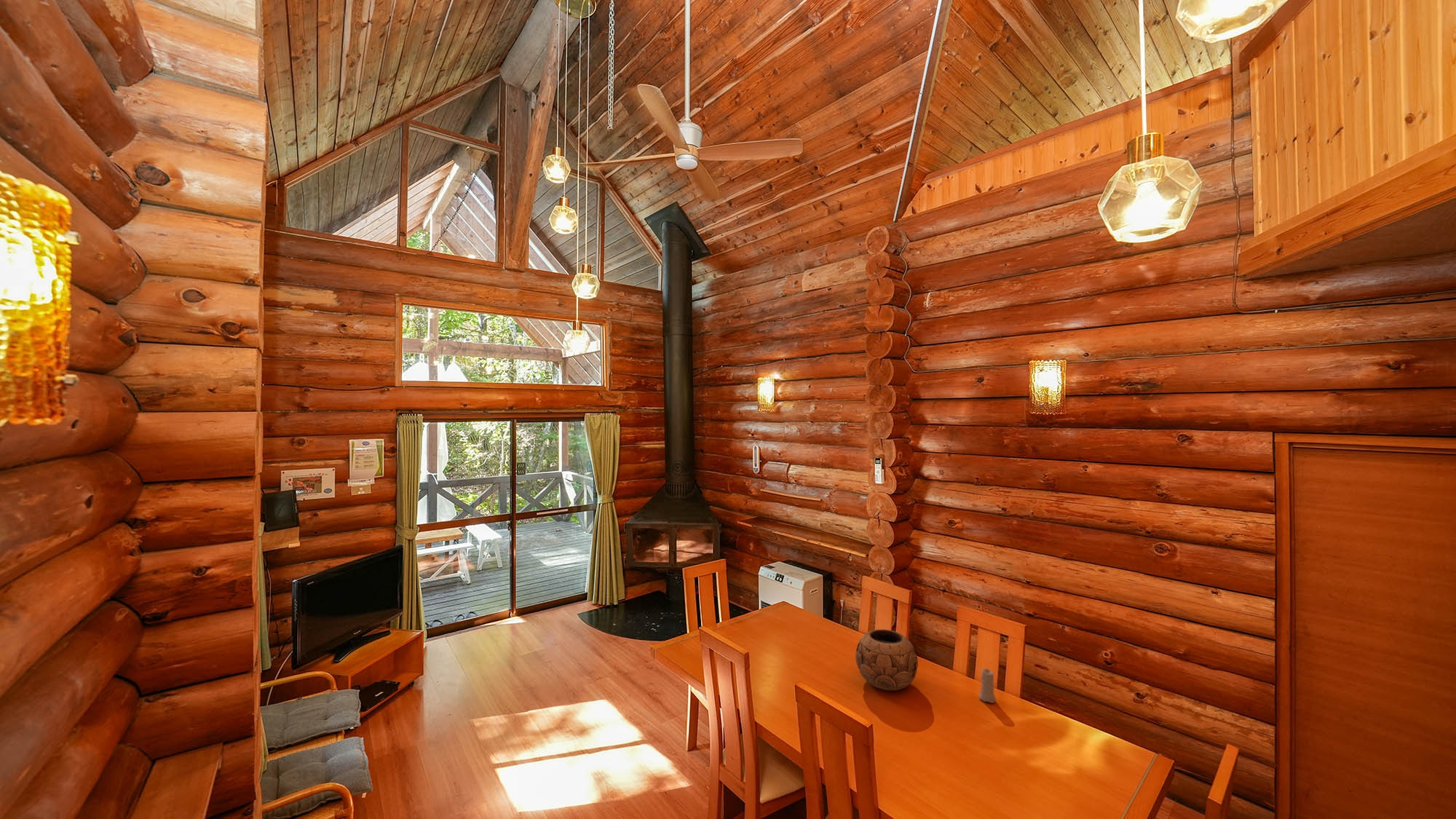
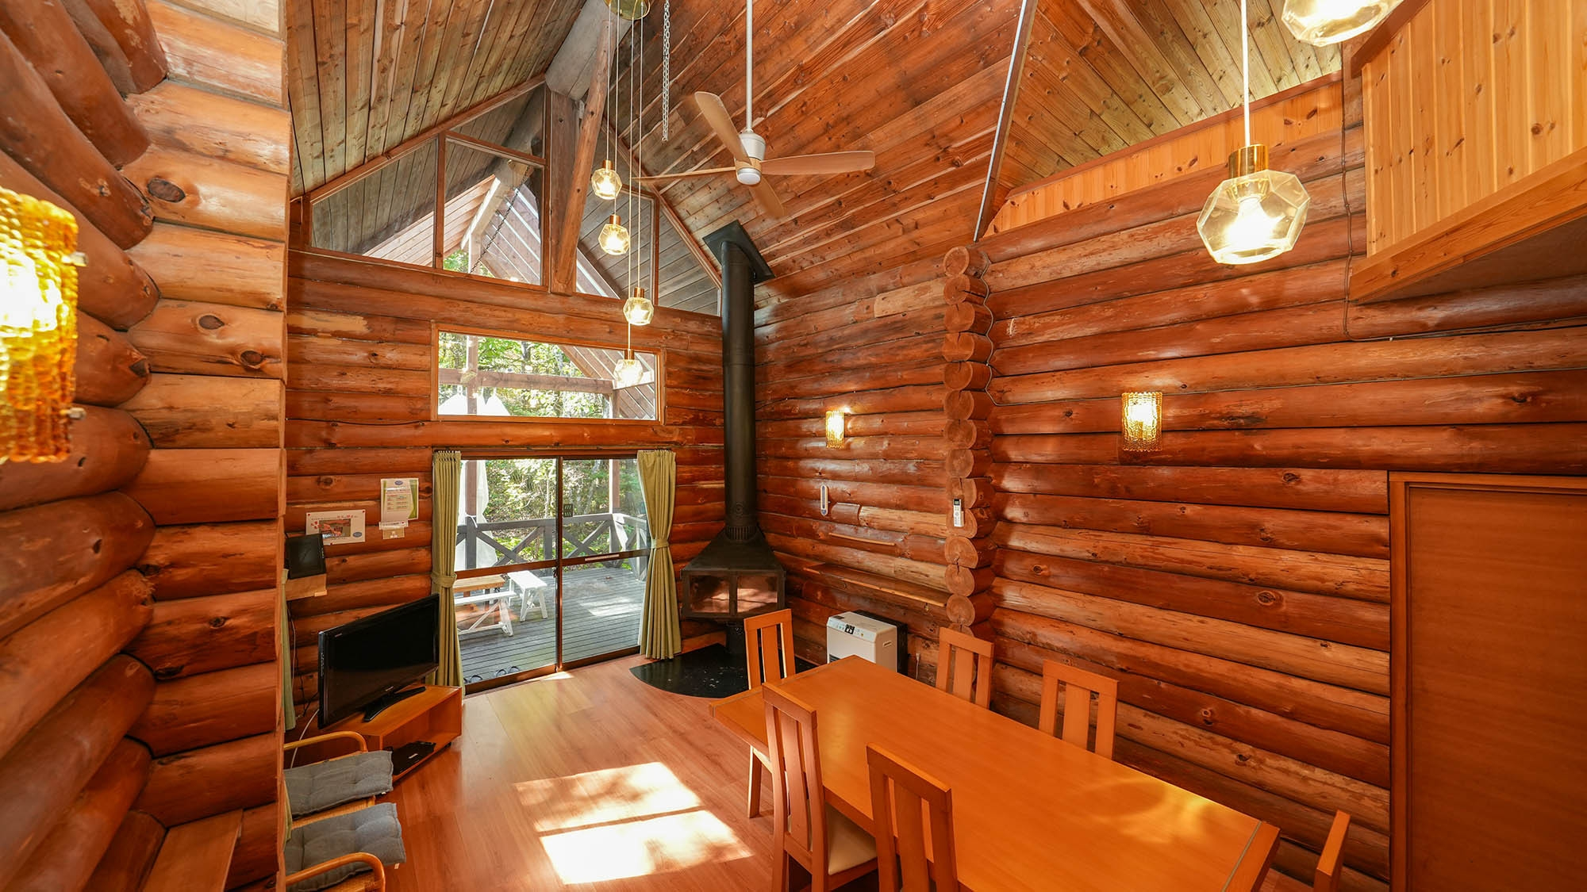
- candle [978,667,997,704]
- decorative bowl [855,629,919,692]
